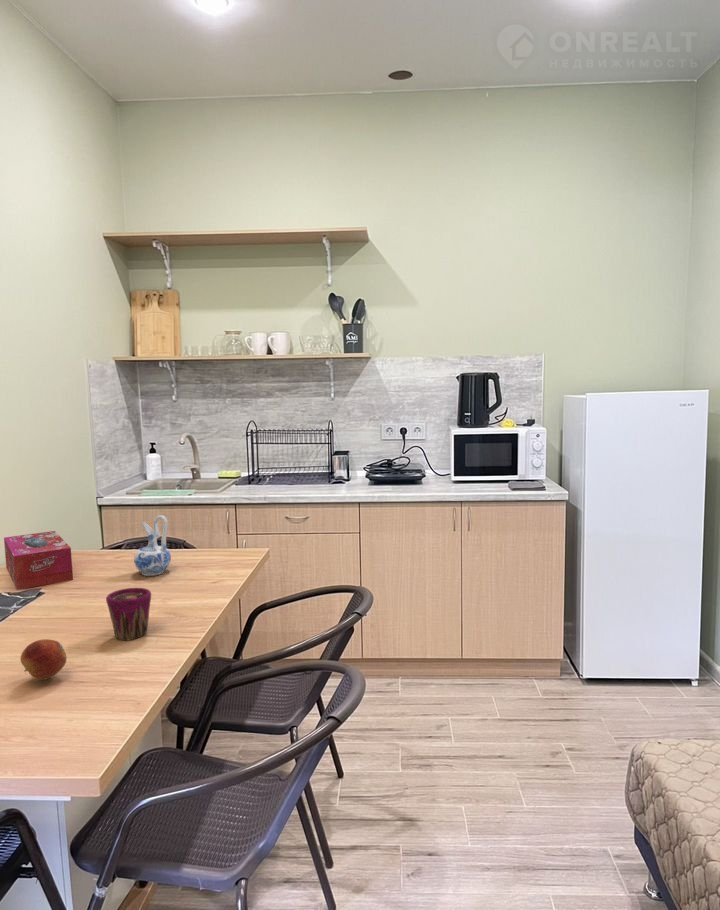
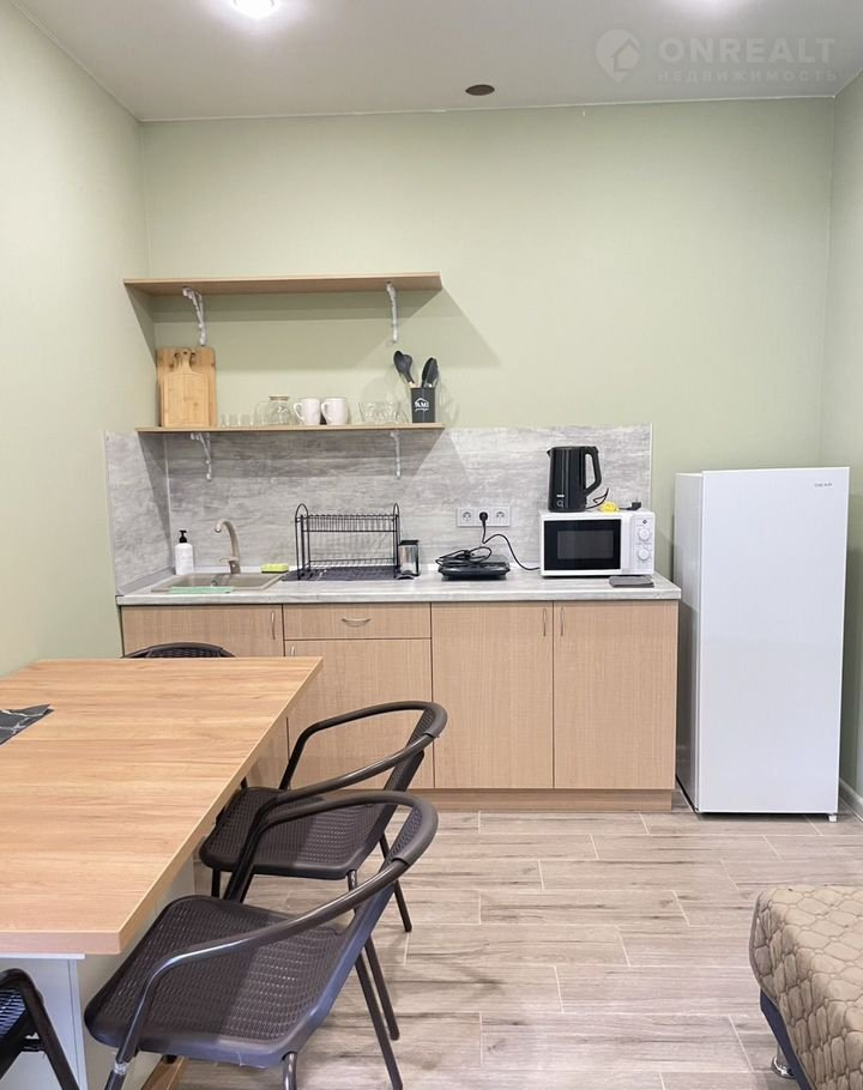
- cup [105,587,152,641]
- ceramic pitcher [133,514,172,577]
- tissue box [3,530,74,591]
- fruit [19,638,68,681]
